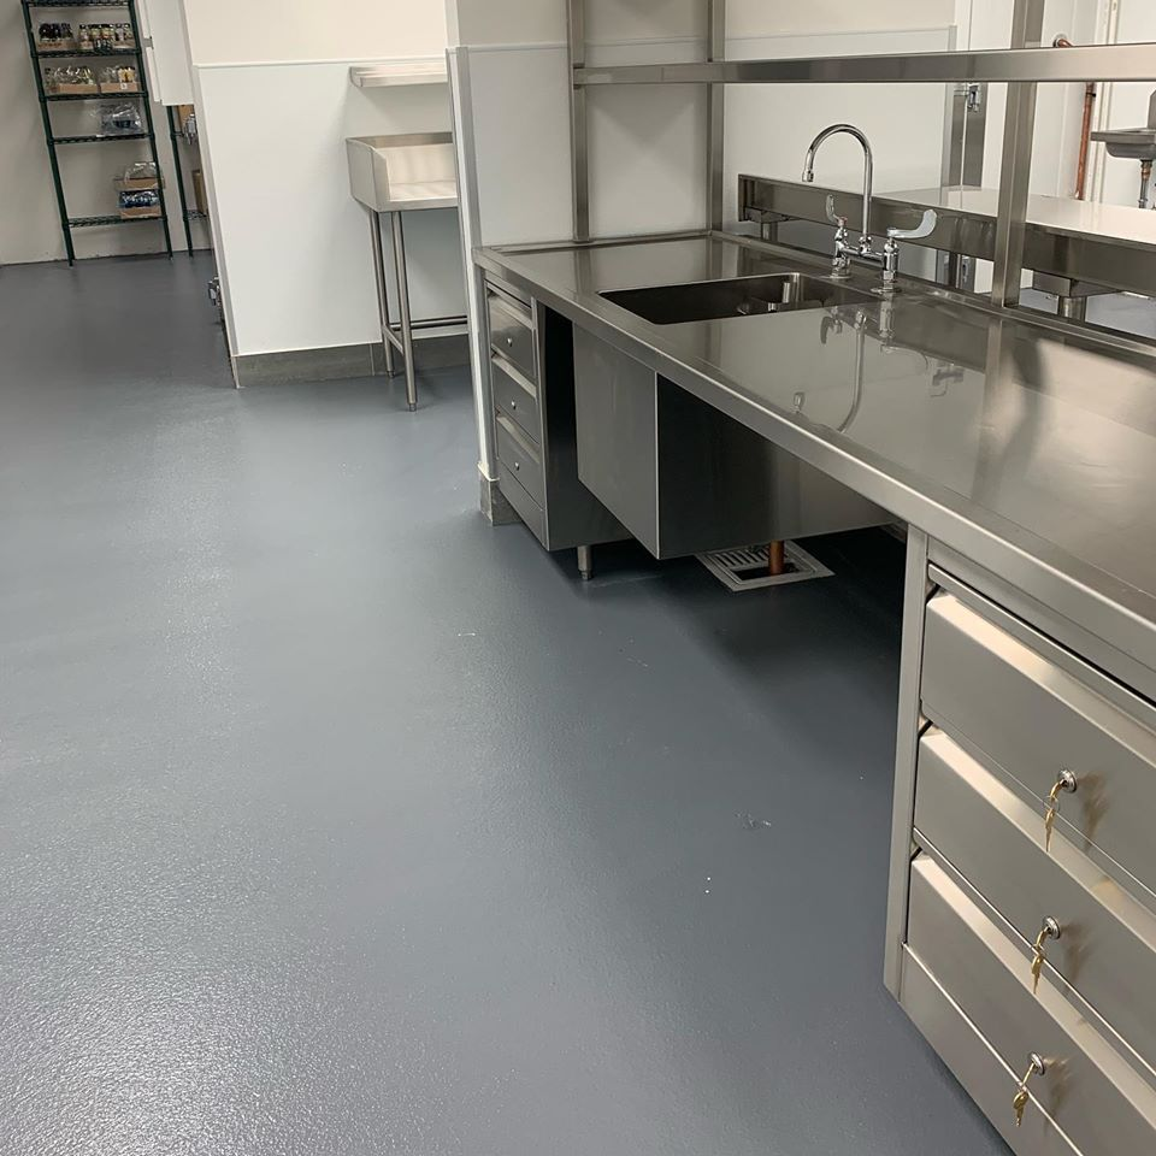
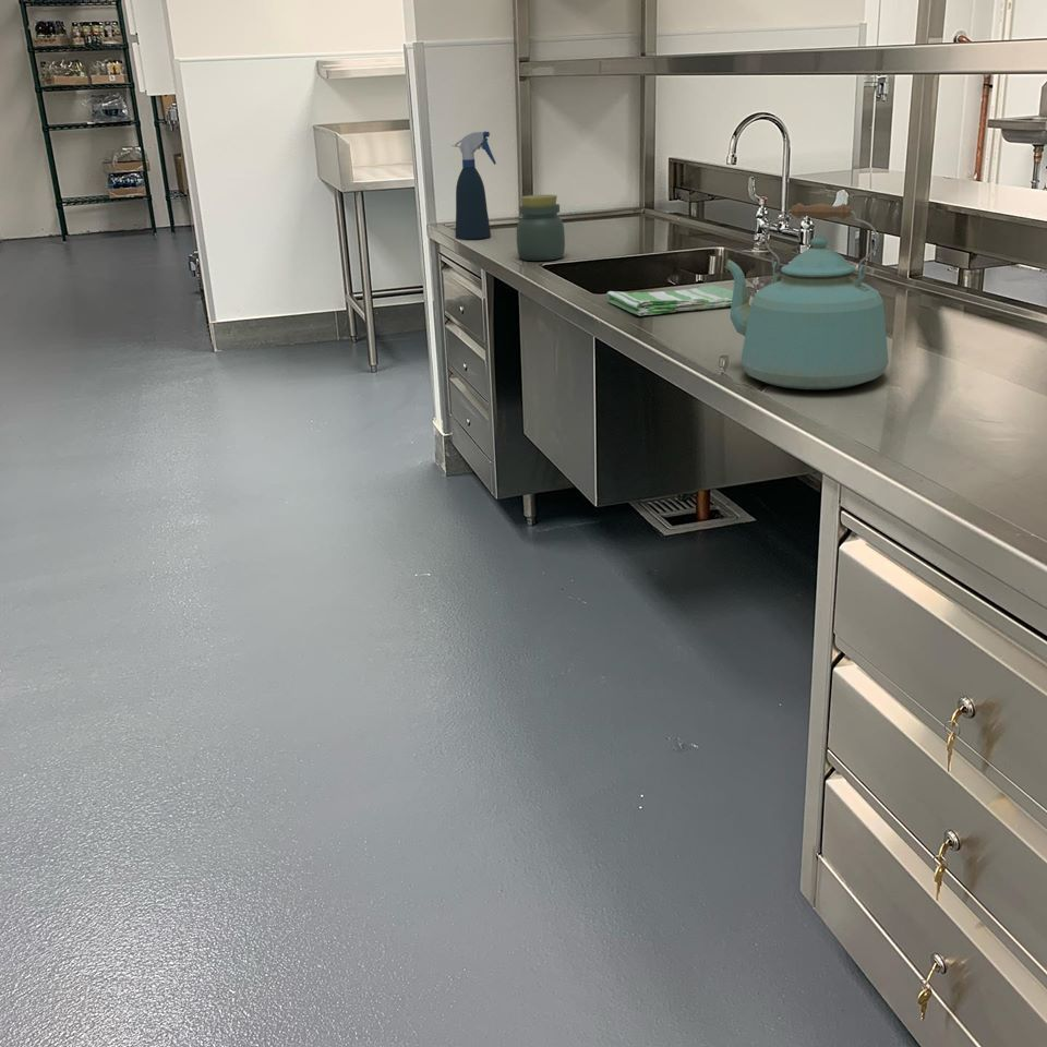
+ jar [516,194,566,262]
+ kettle [723,202,890,390]
+ spray bottle [450,131,497,240]
+ dish towel [606,284,749,317]
